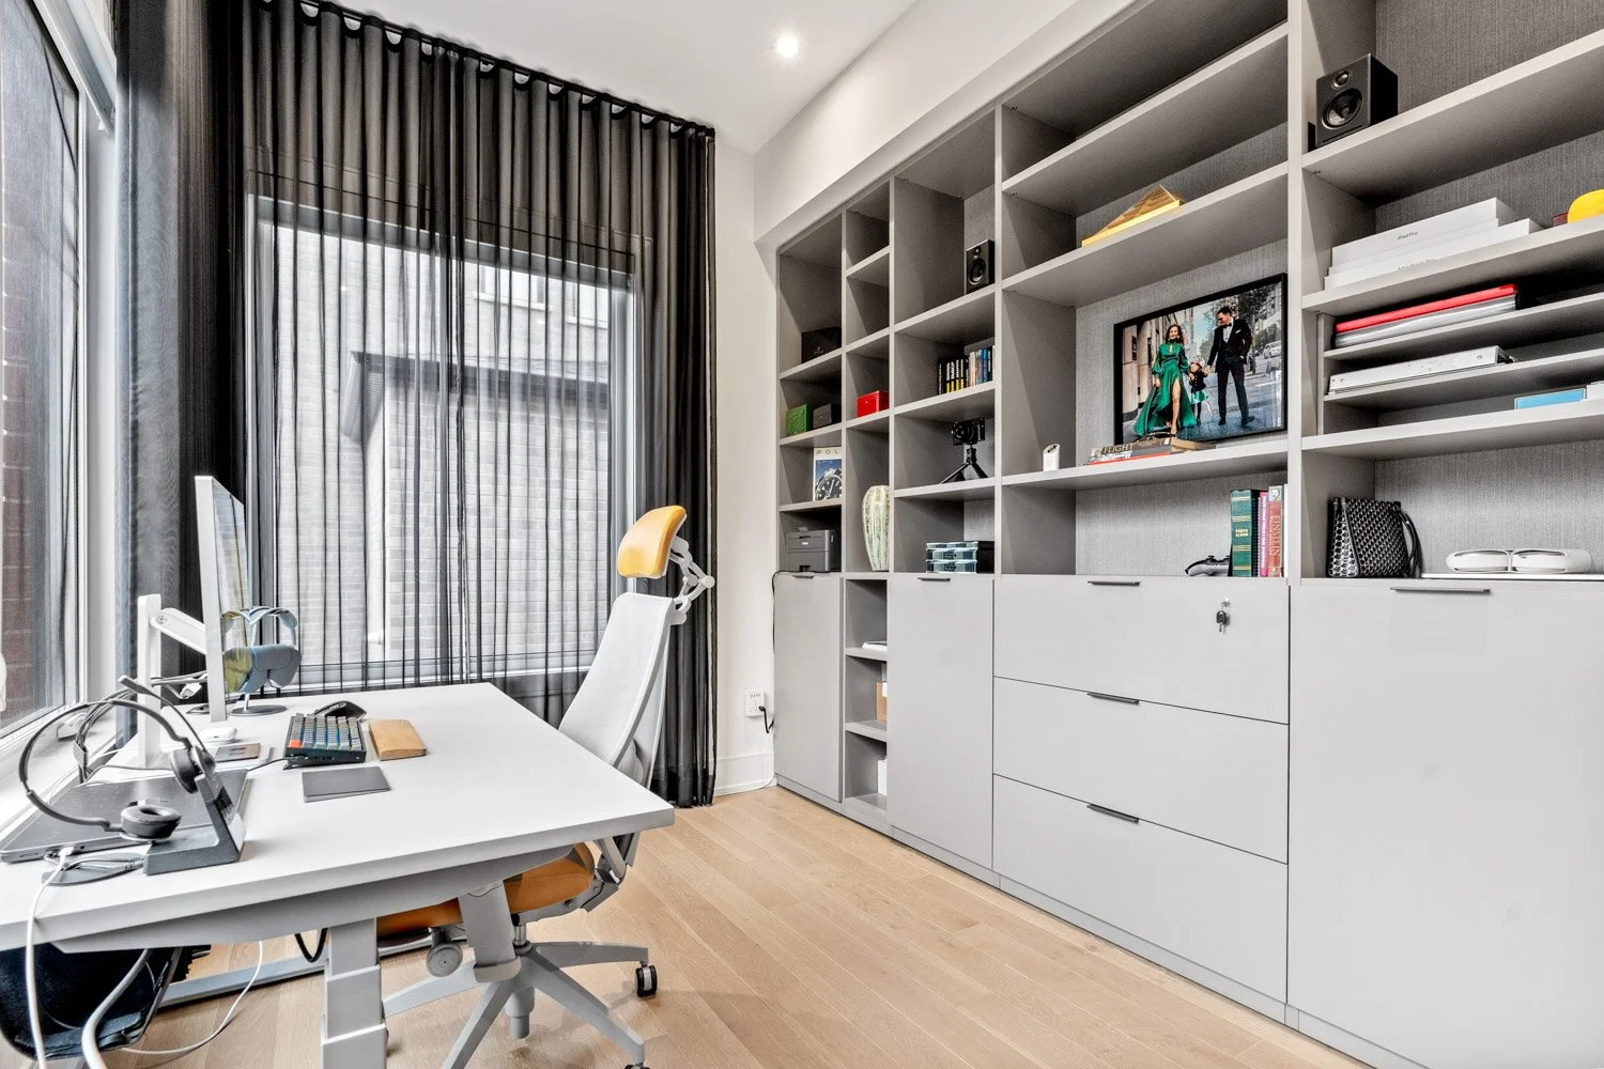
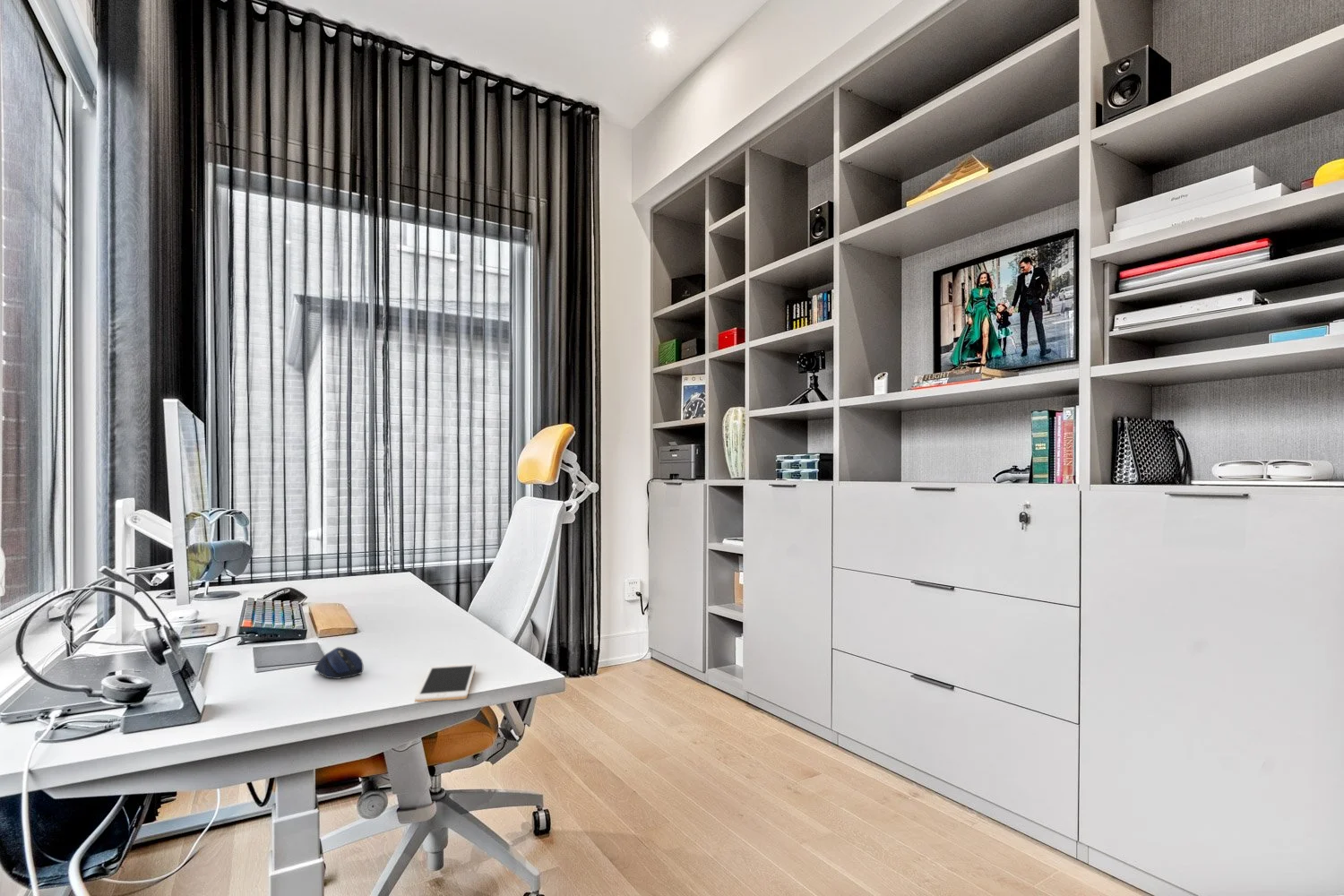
+ computer mouse [314,646,364,680]
+ cell phone [414,662,477,702]
